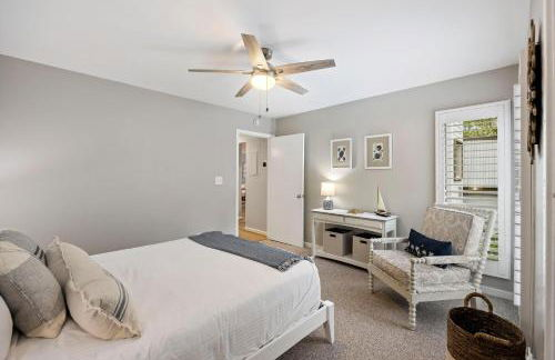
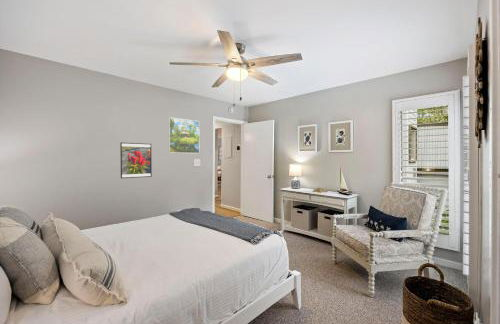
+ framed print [119,141,153,179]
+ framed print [167,116,200,154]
